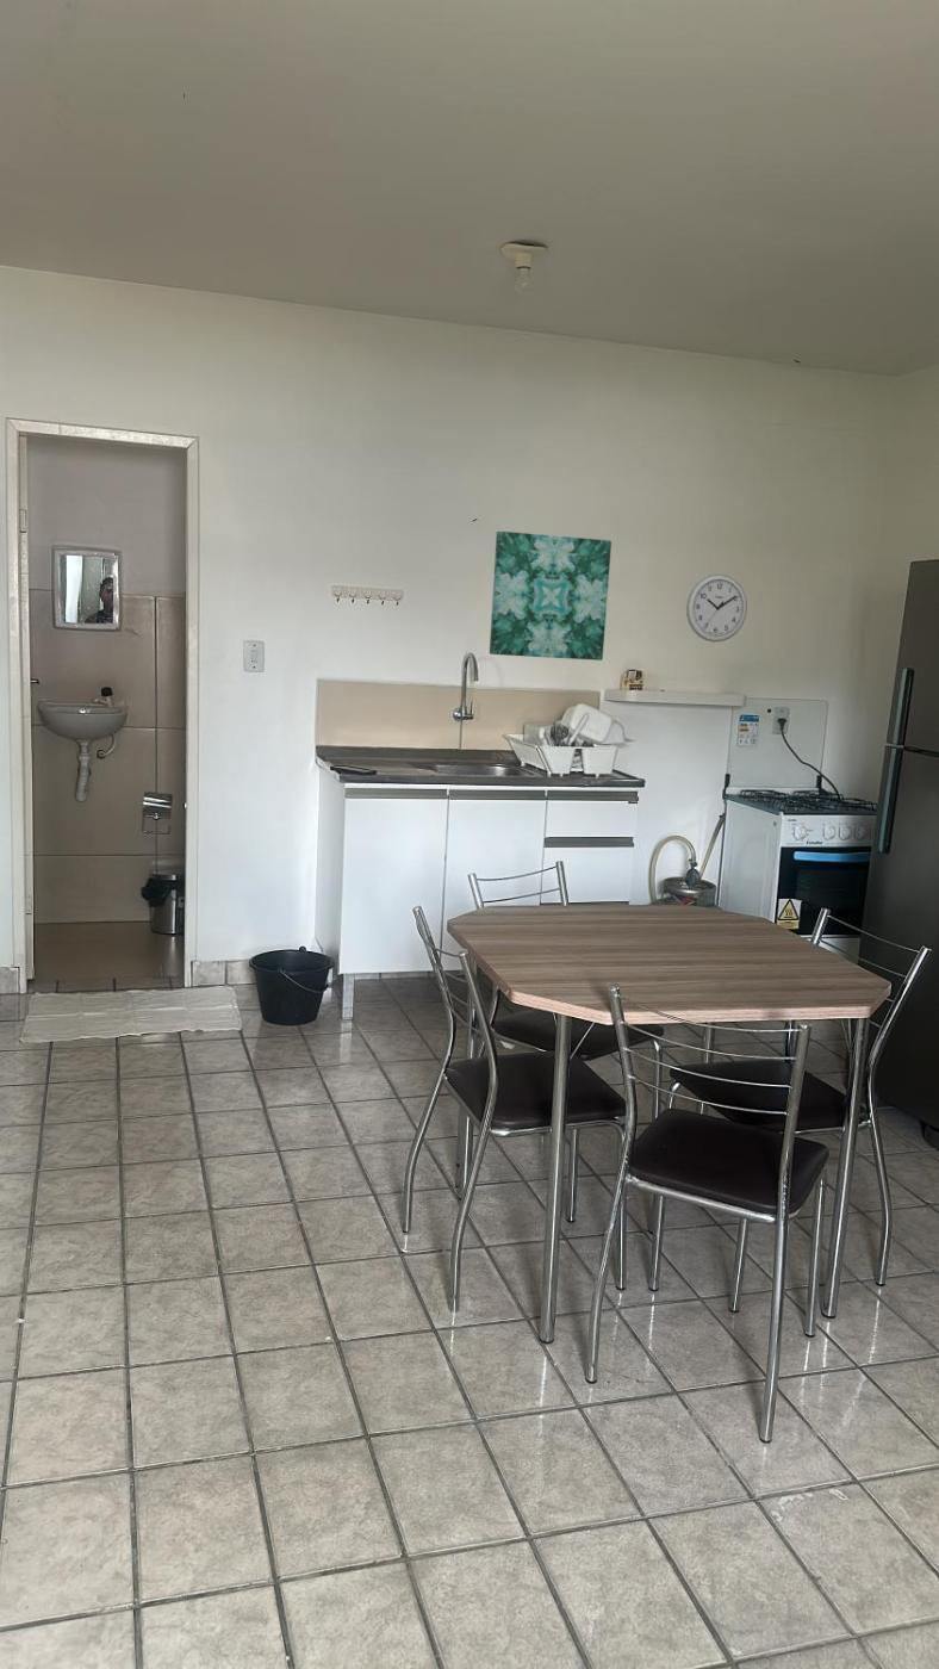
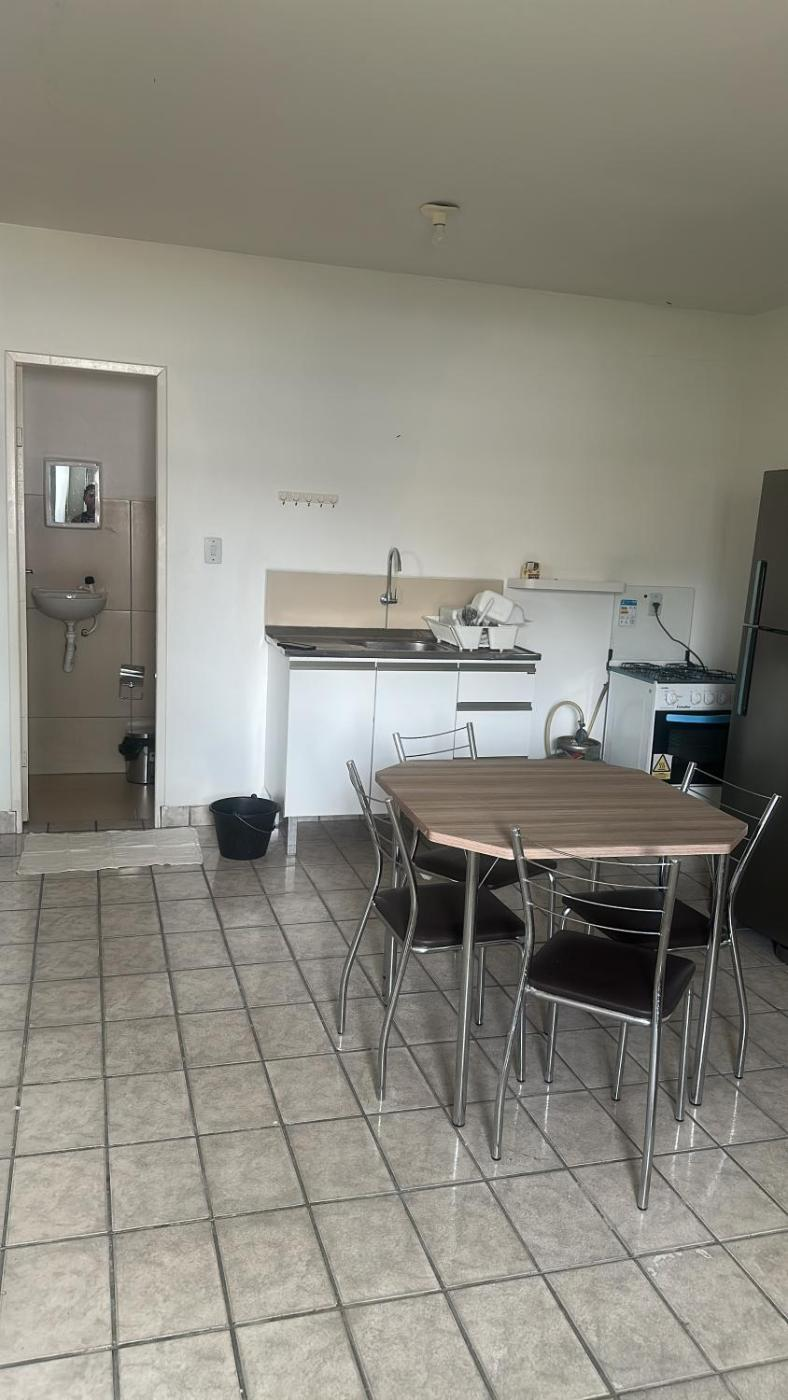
- wall clock [685,572,748,643]
- wall art [489,531,612,662]
